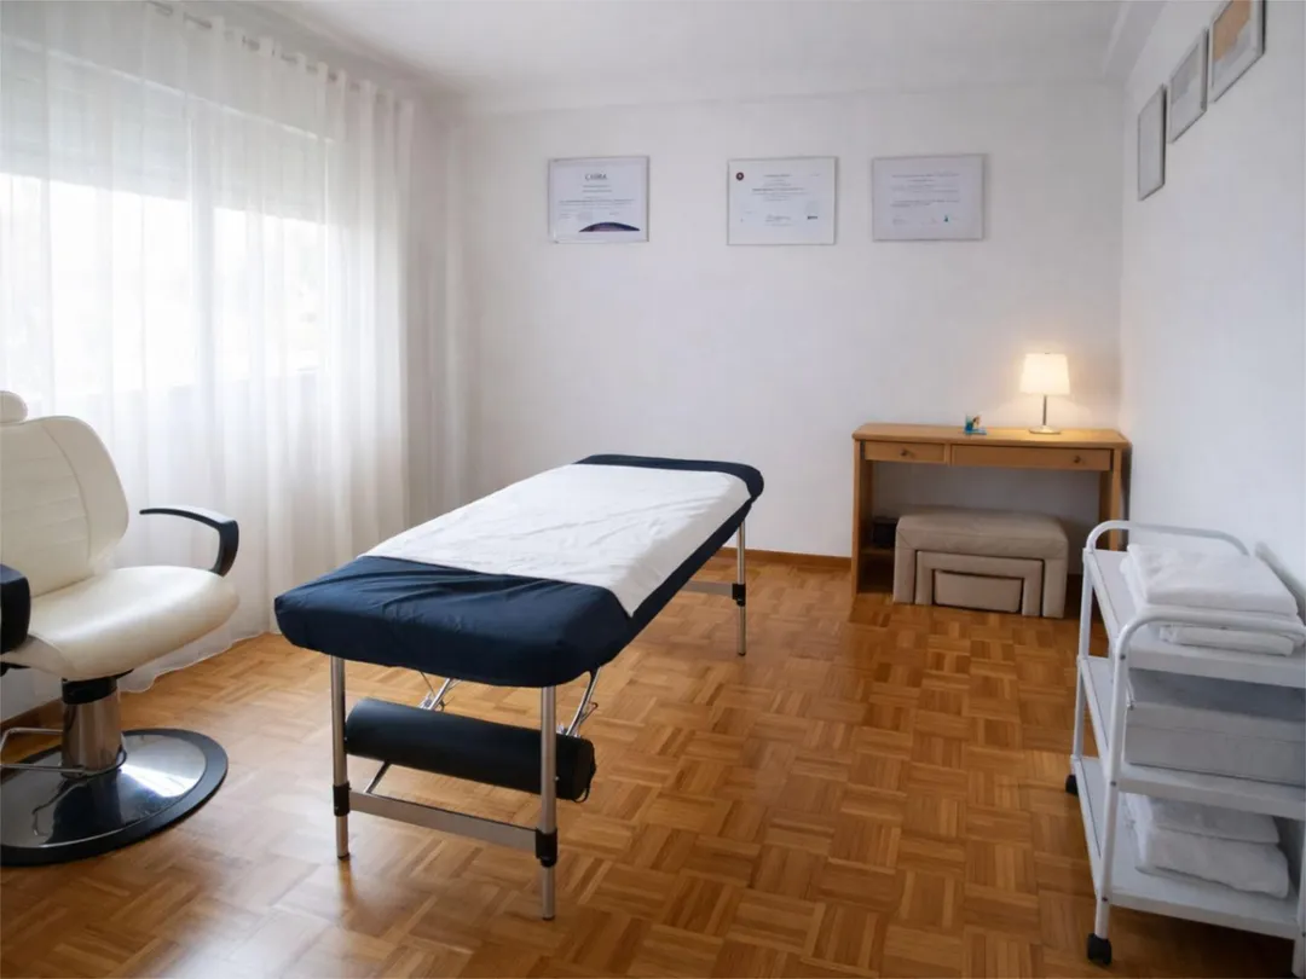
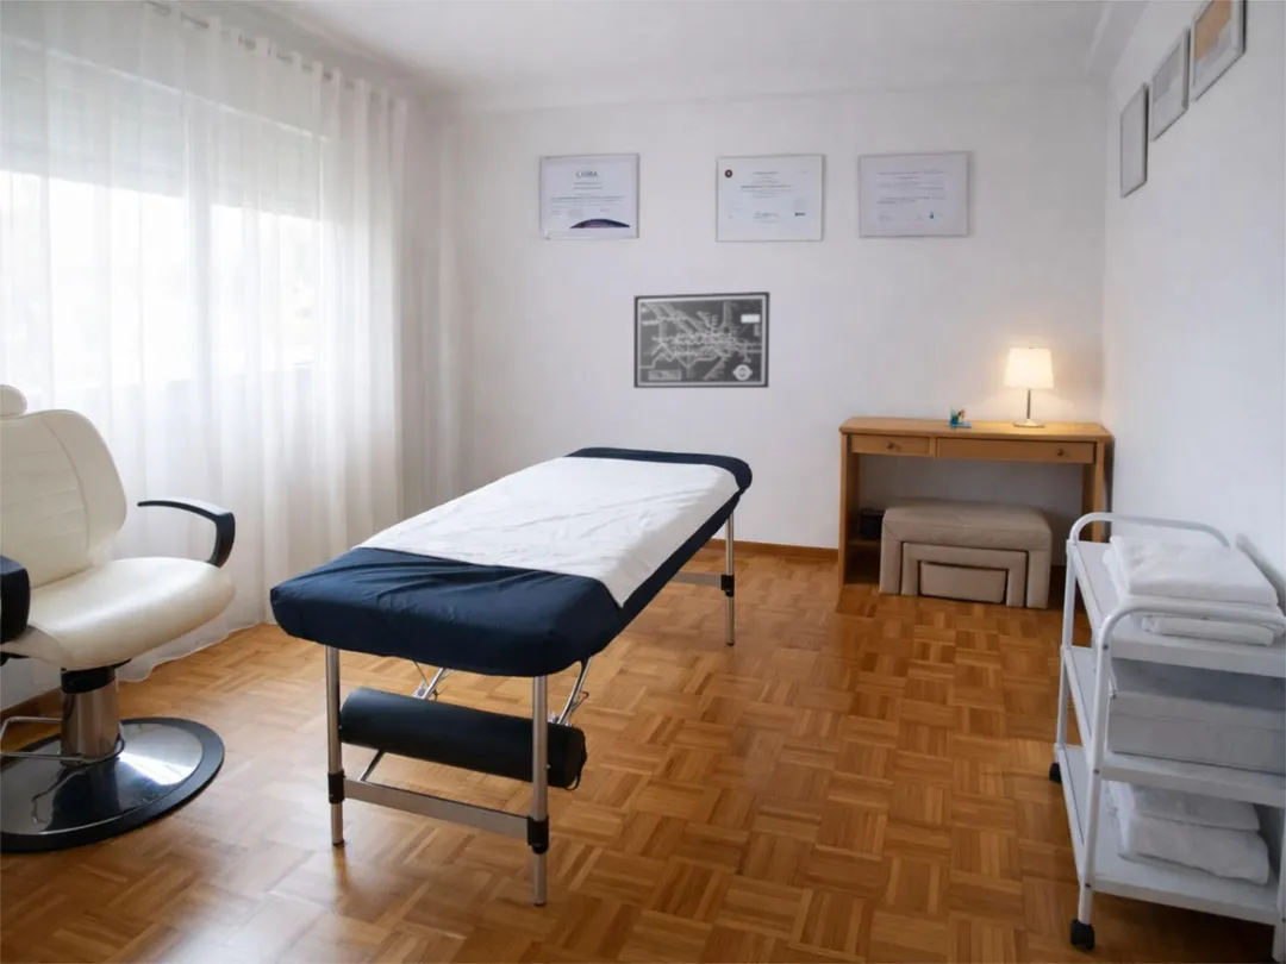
+ wall art [632,290,772,389]
